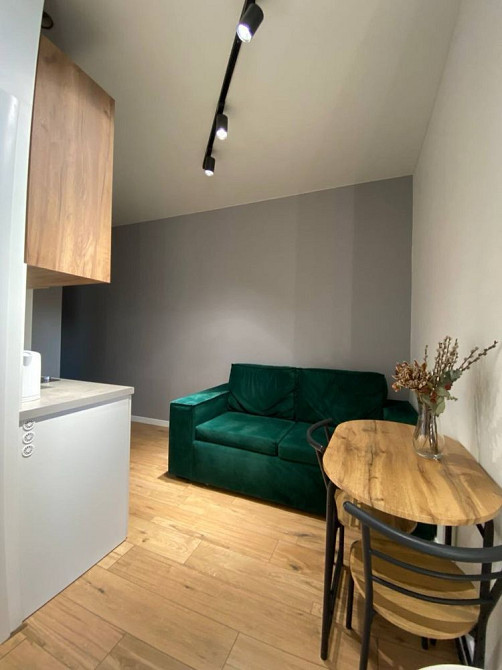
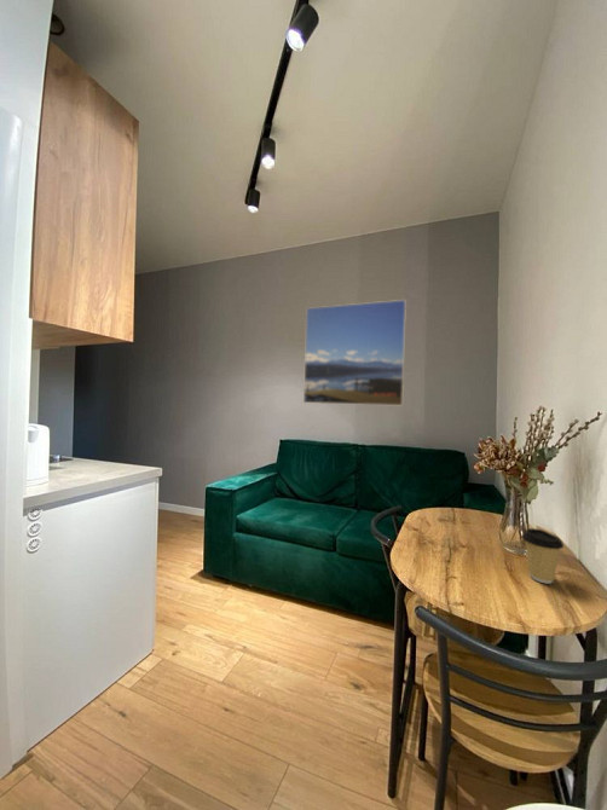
+ coffee cup [521,527,565,585]
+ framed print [302,299,407,406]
